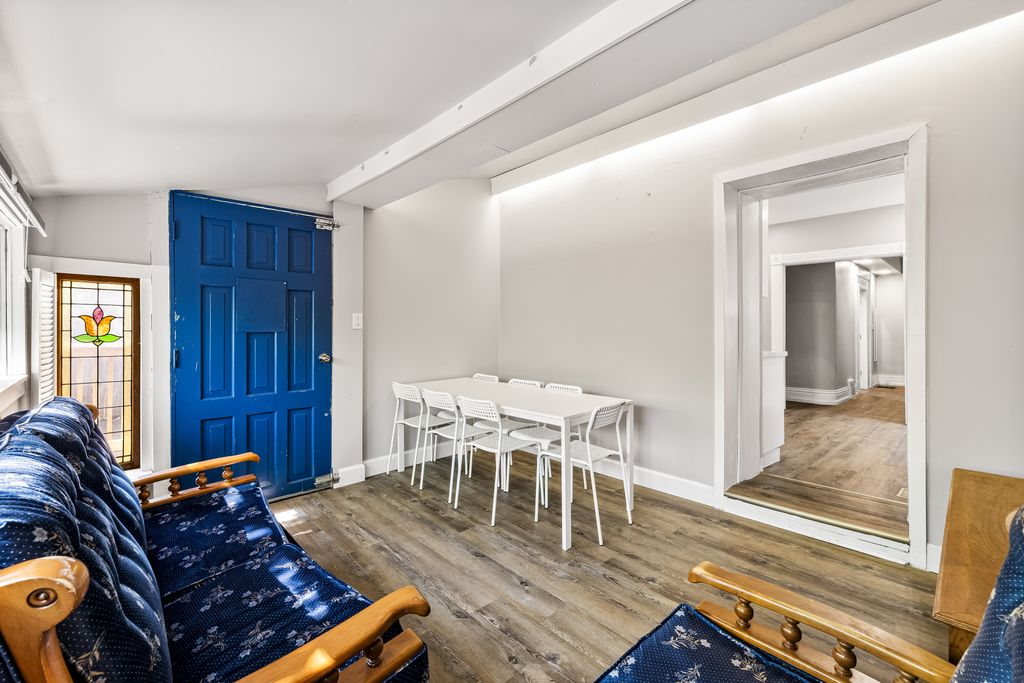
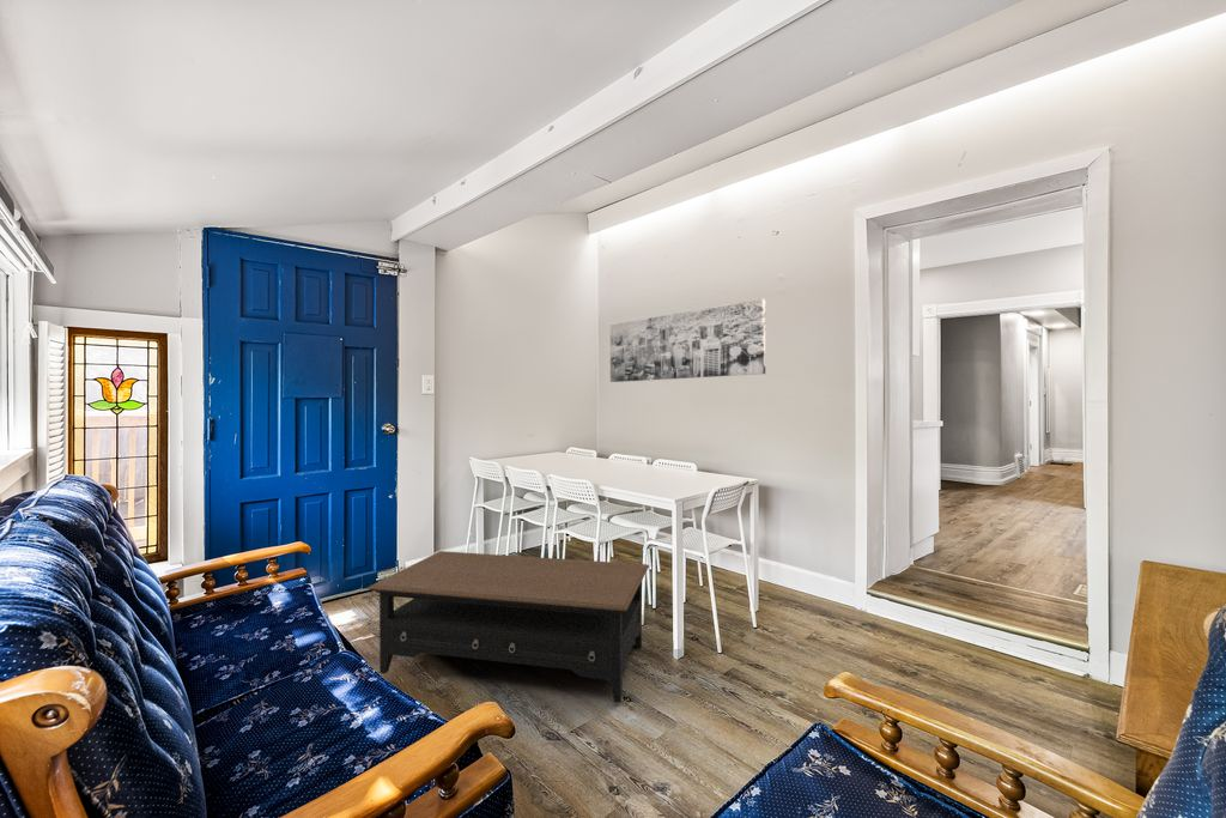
+ coffee table [368,550,650,704]
+ wall art [609,297,766,383]
